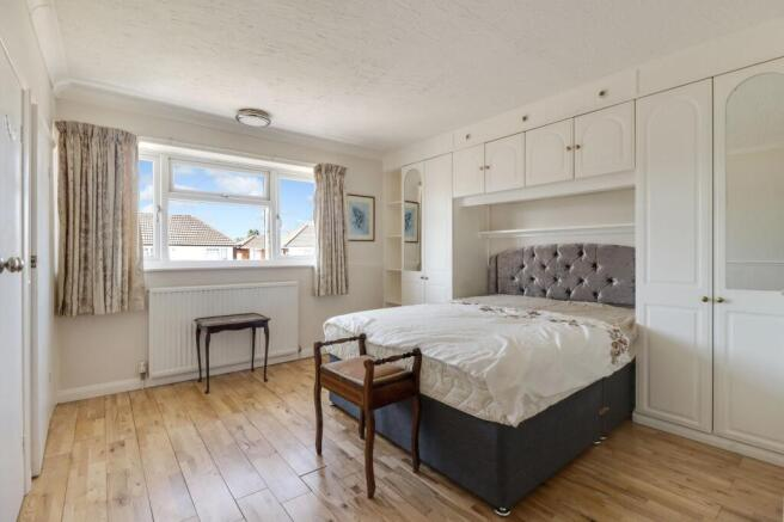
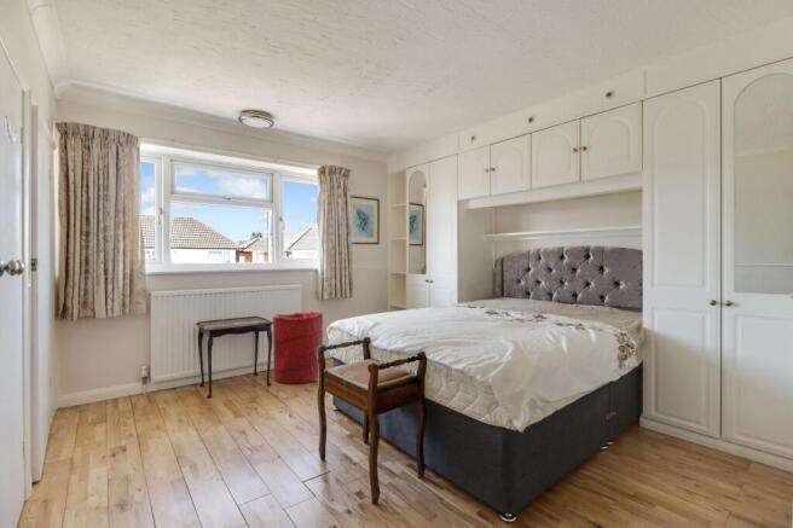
+ laundry hamper [272,311,324,385]
